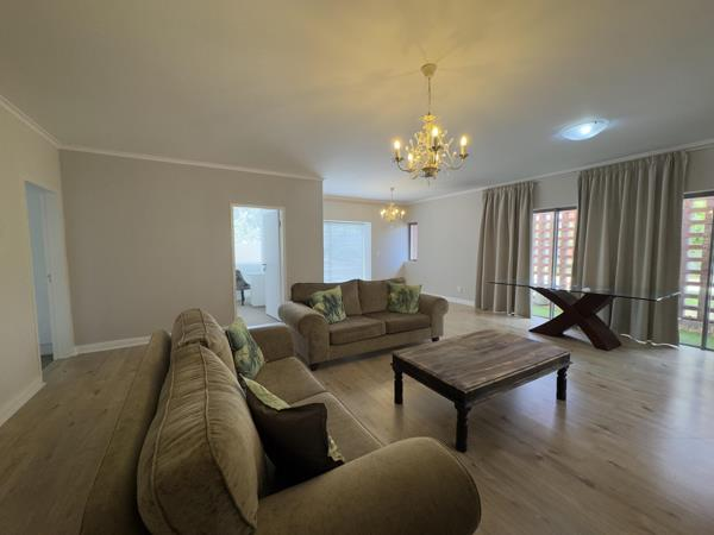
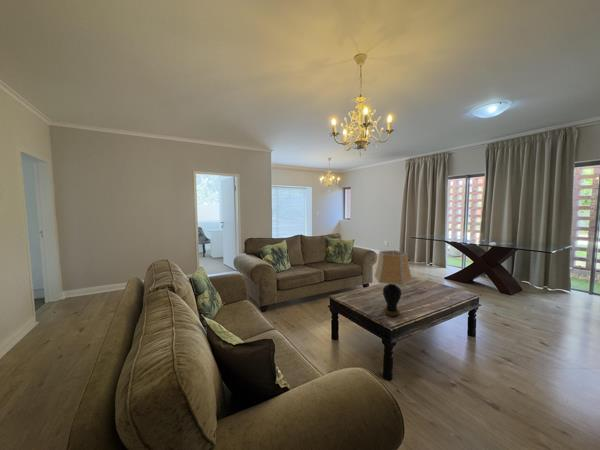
+ table lamp [373,250,413,317]
